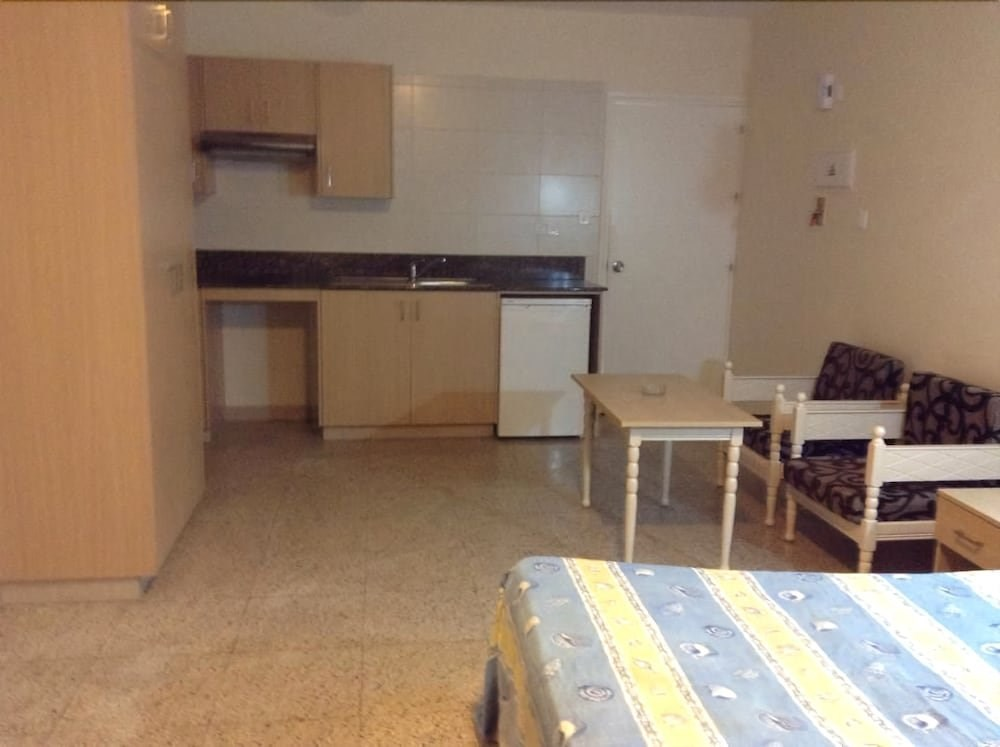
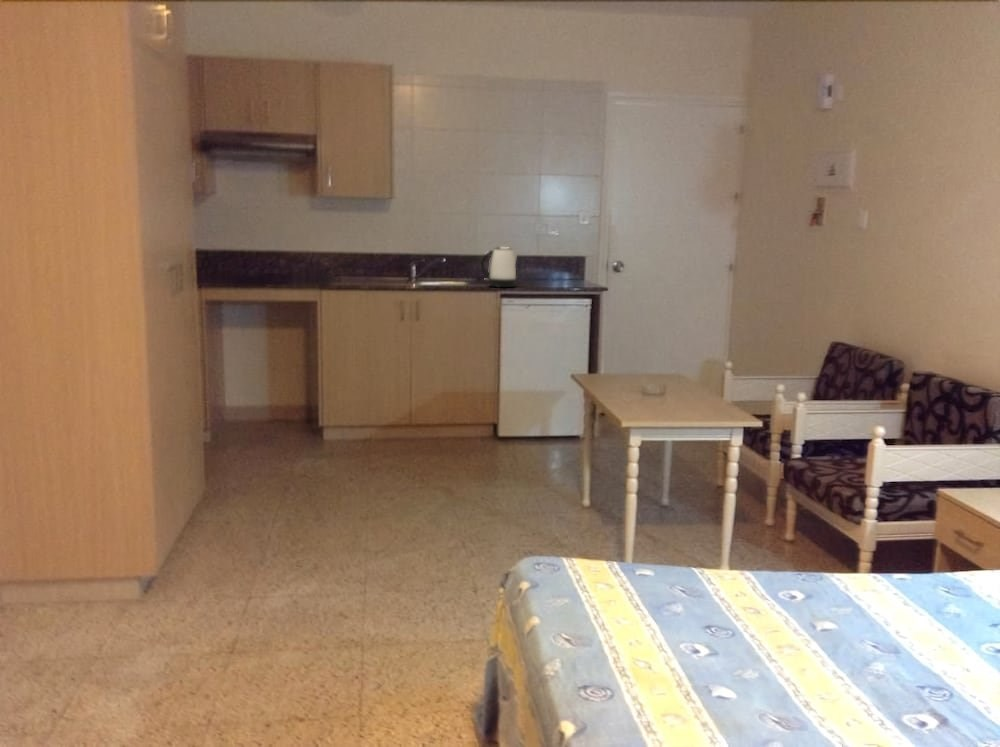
+ kettle [480,246,519,288]
